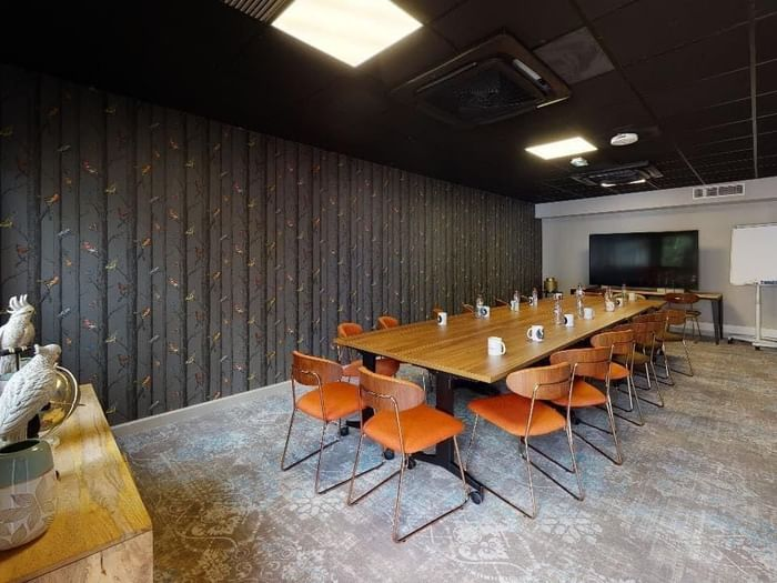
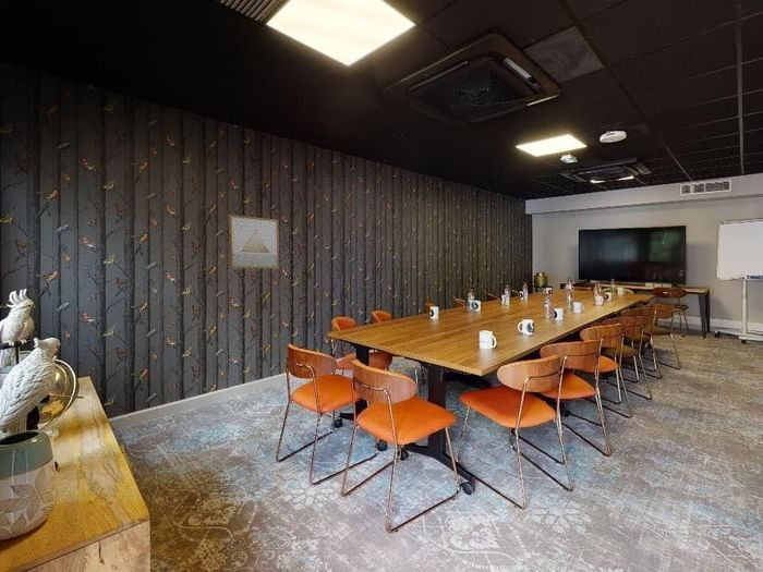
+ wall art [227,214,280,270]
